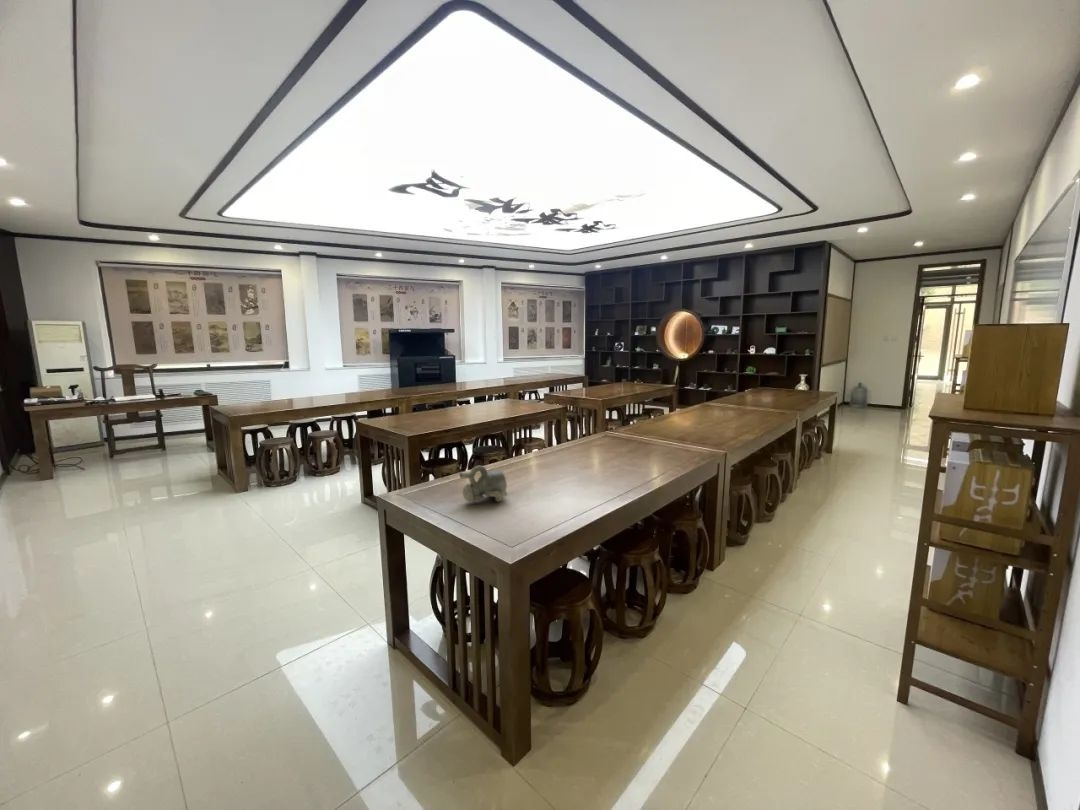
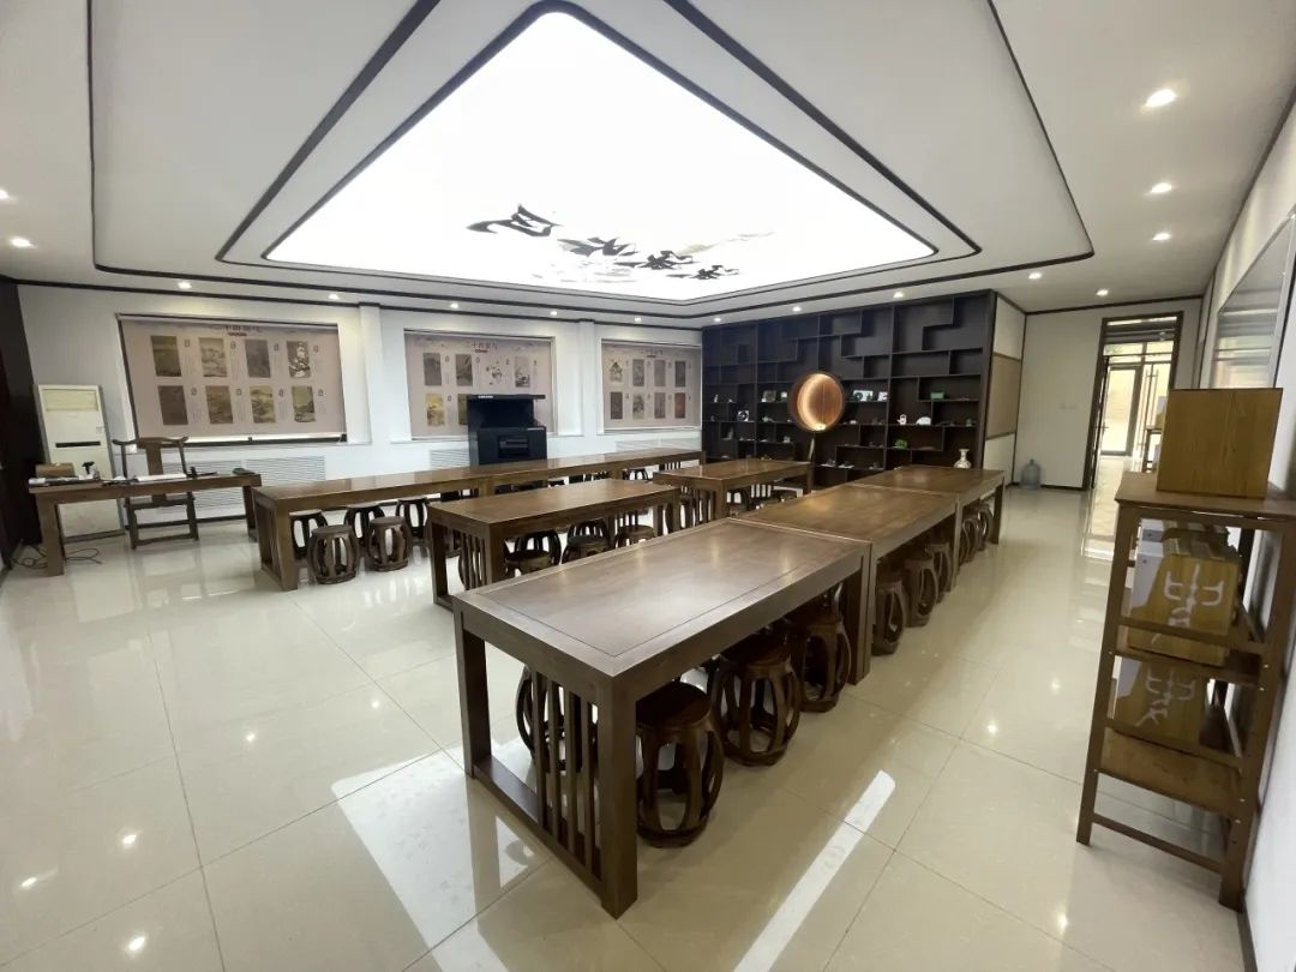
- teapot [459,465,508,503]
